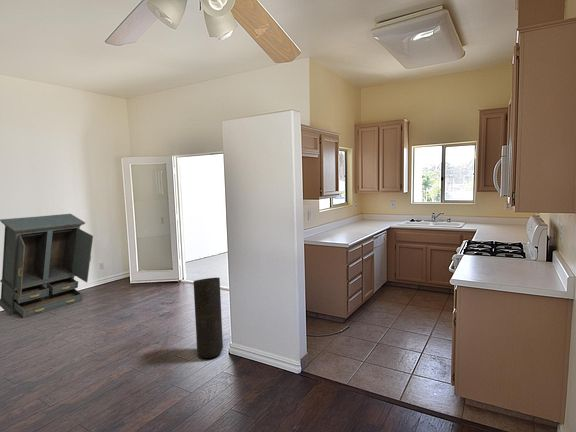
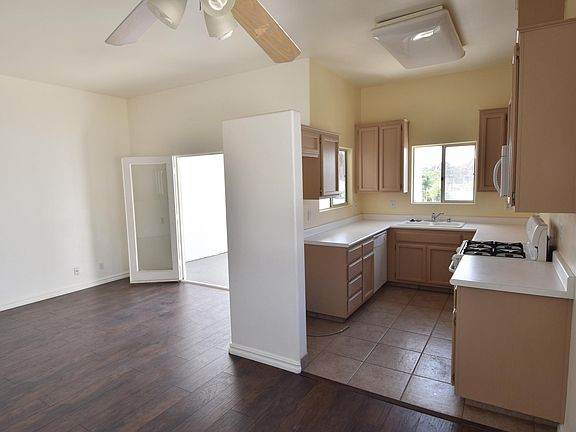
- storage cabinet [0,213,94,319]
- trash can [192,277,224,359]
